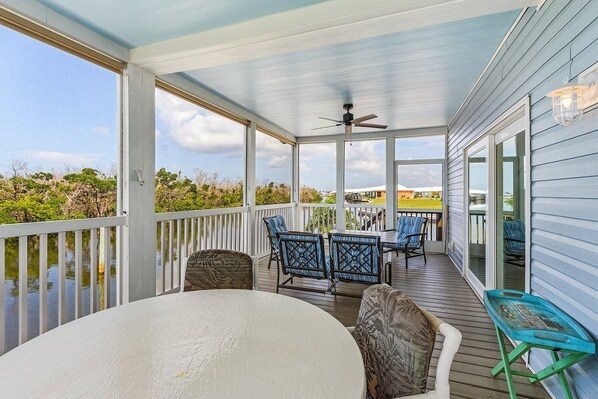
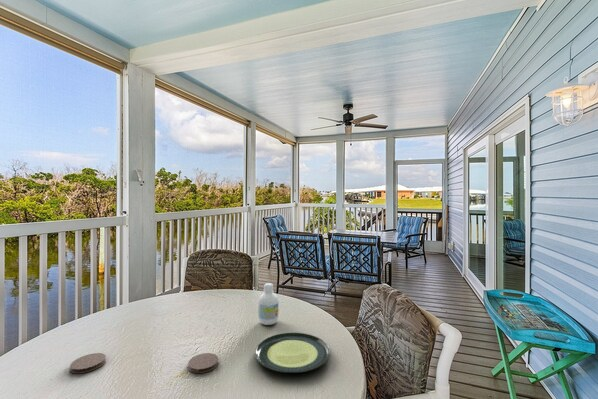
+ plate [254,332,331,374]
+ coaster [187,352,219,374]
+ bottle [258,282,279,326]
+ coaster [69,352,107,374]
